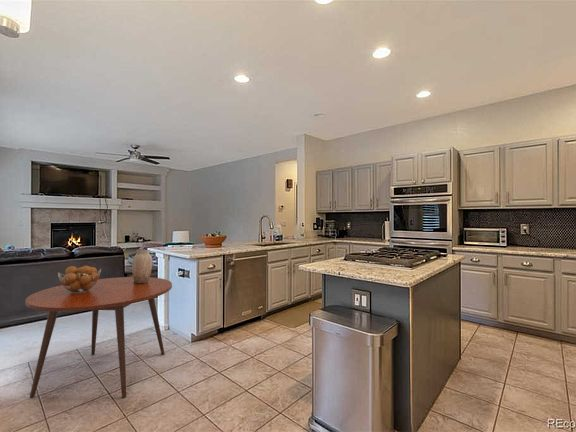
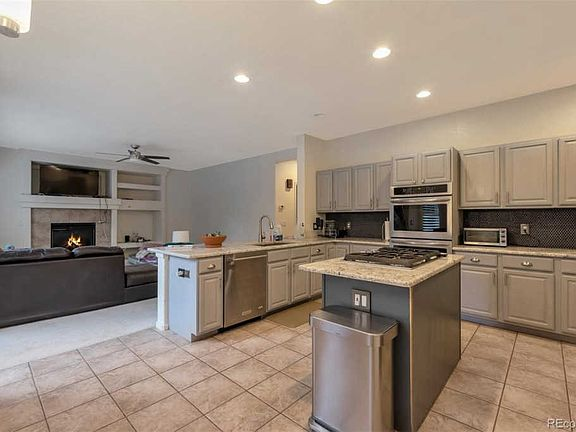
- fruit basket [57,265,102,293]
- dining table [24,276,173,399]
- vase [131,249,153,284]
